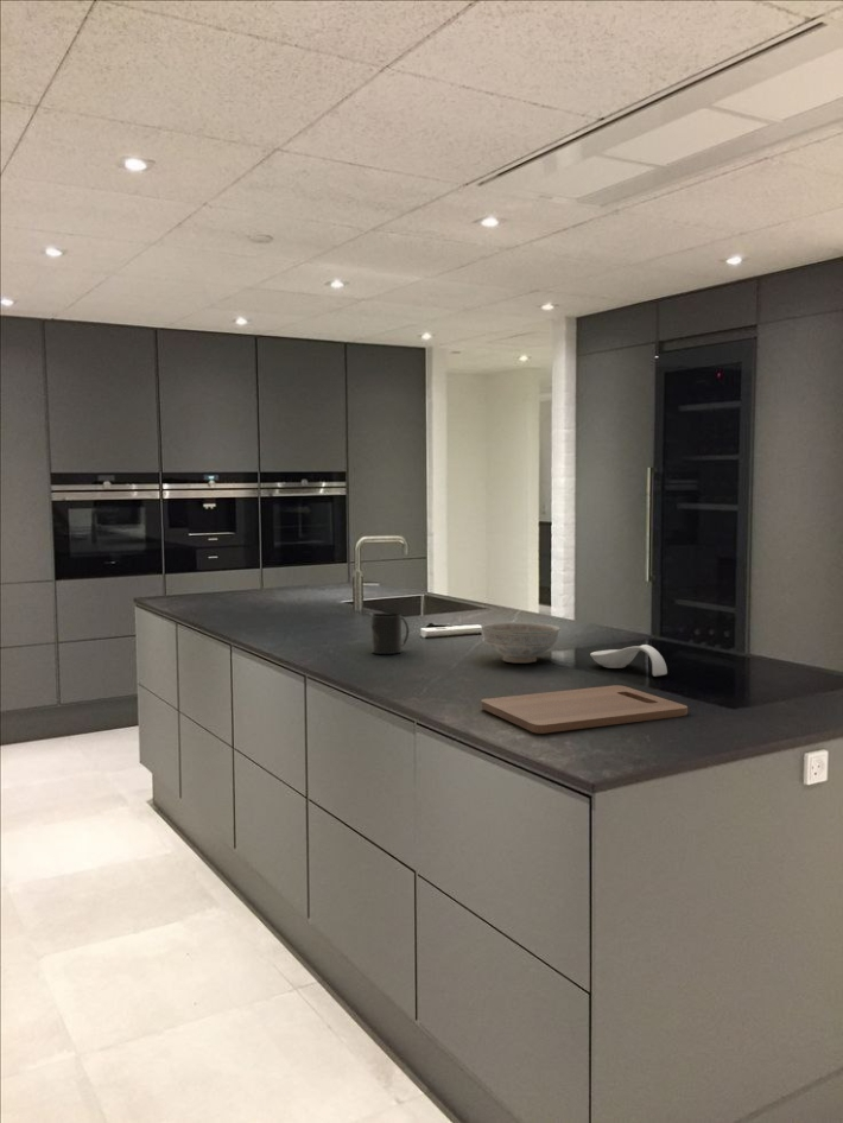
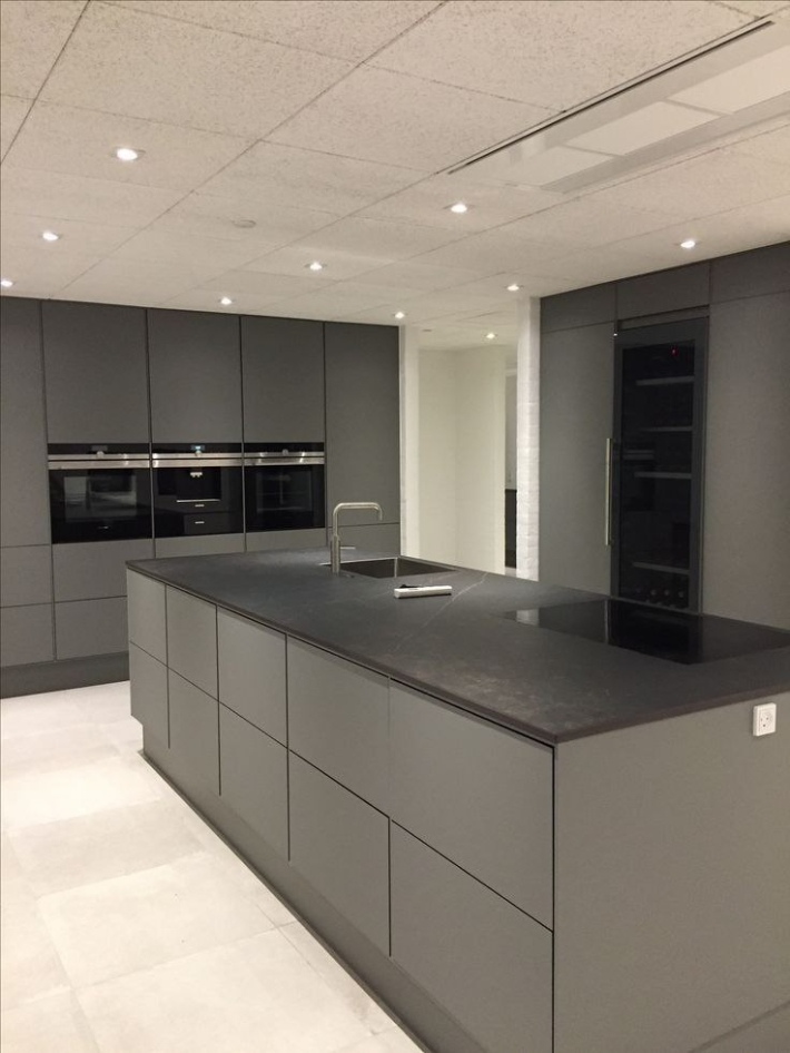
- decorative bowl [480,621,562,664]
- mug [370,613,410,655]
- spoon rest [589,643,668,678]
- cutting board [480,684,689,735]
